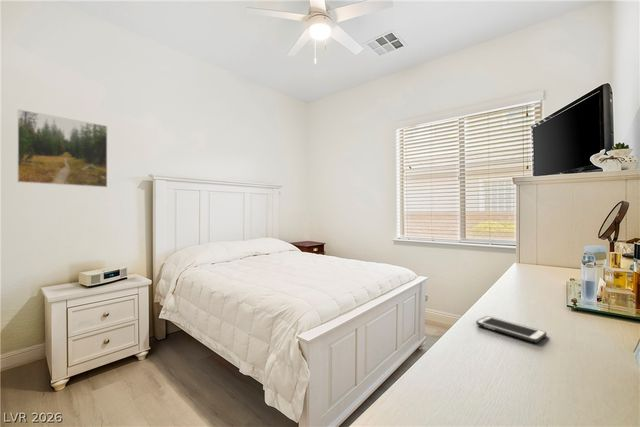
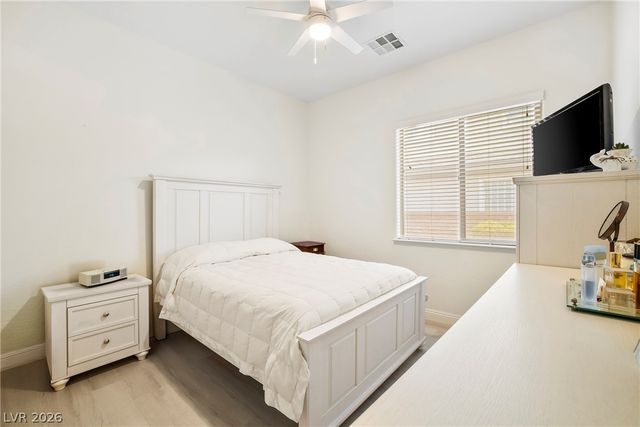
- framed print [16,108,108,188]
- cell phone [475,315,548,343]
